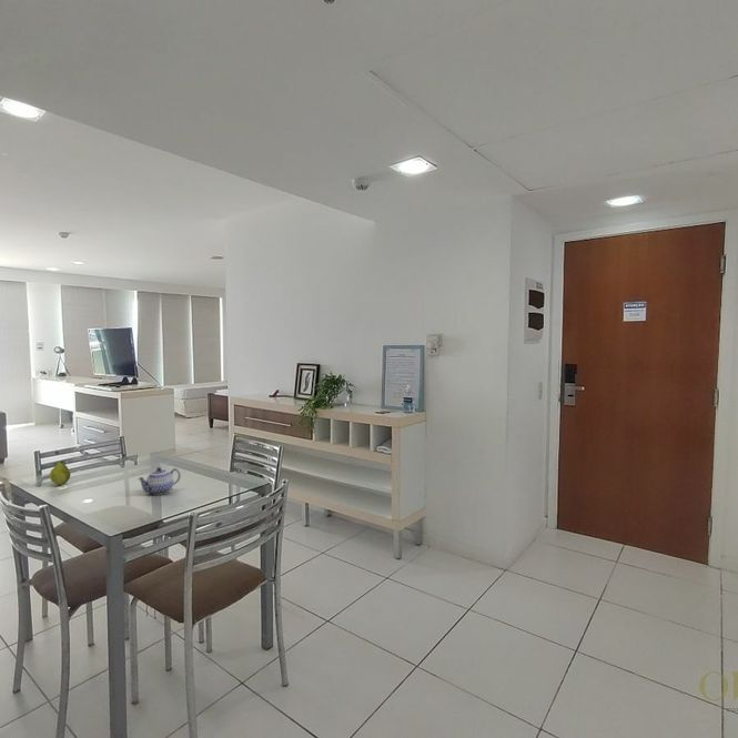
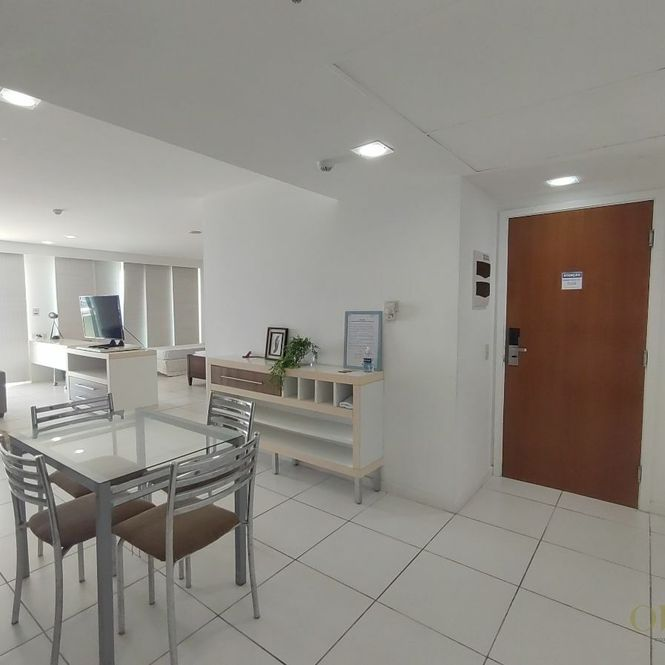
- teapot [137,466,182,496]
- fruit [49,459,71,486]
